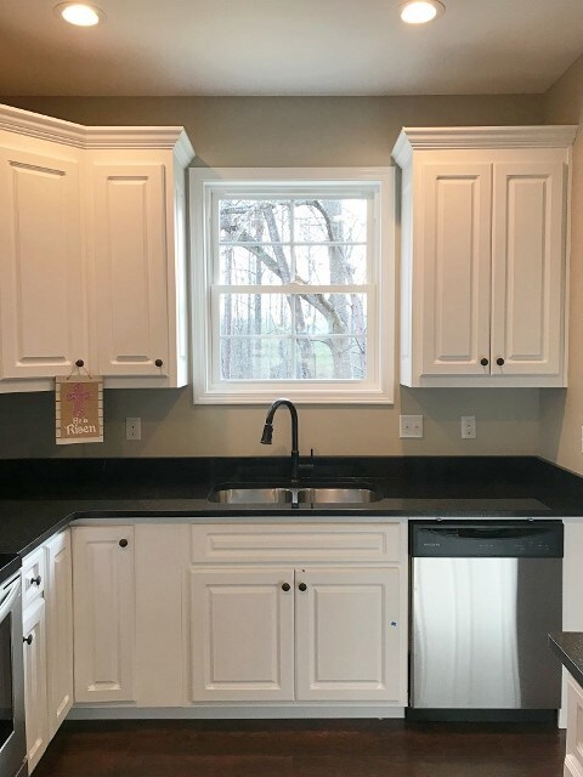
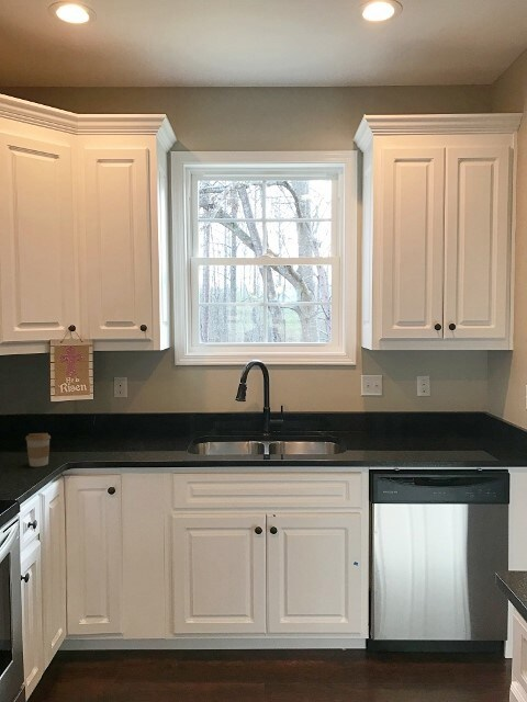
+ coffee cup [24,432,52,467]
